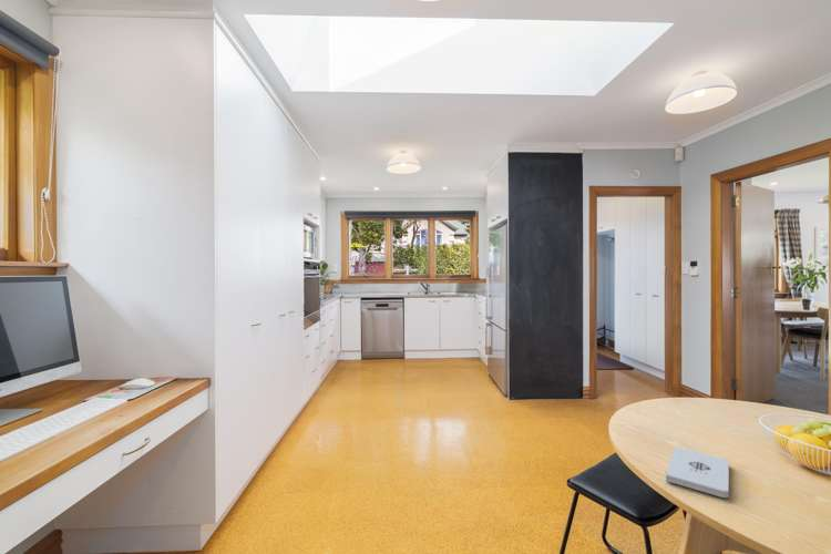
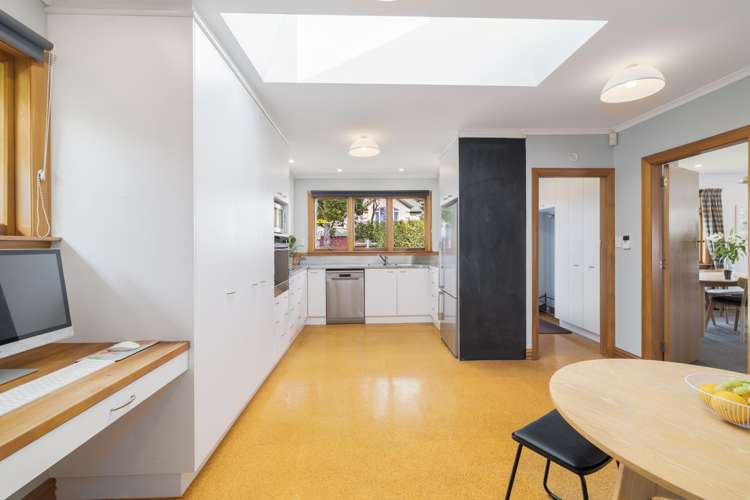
- notepad [665,445,730,499]
